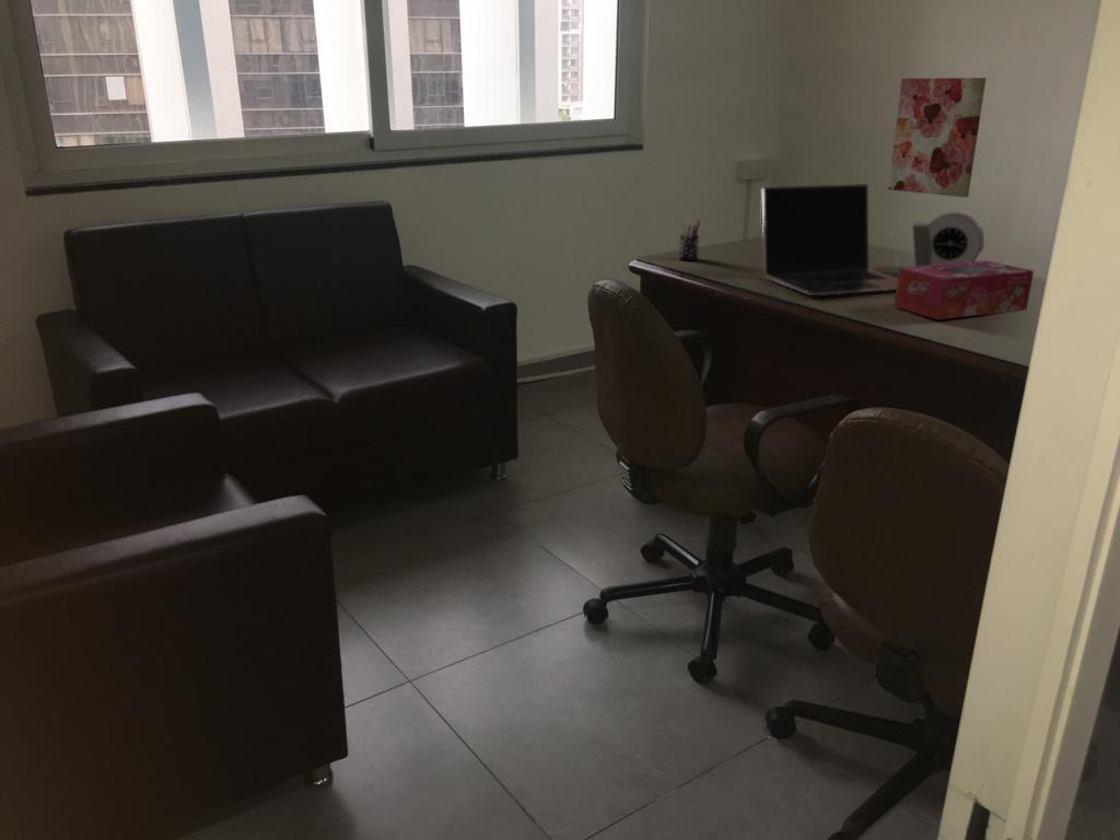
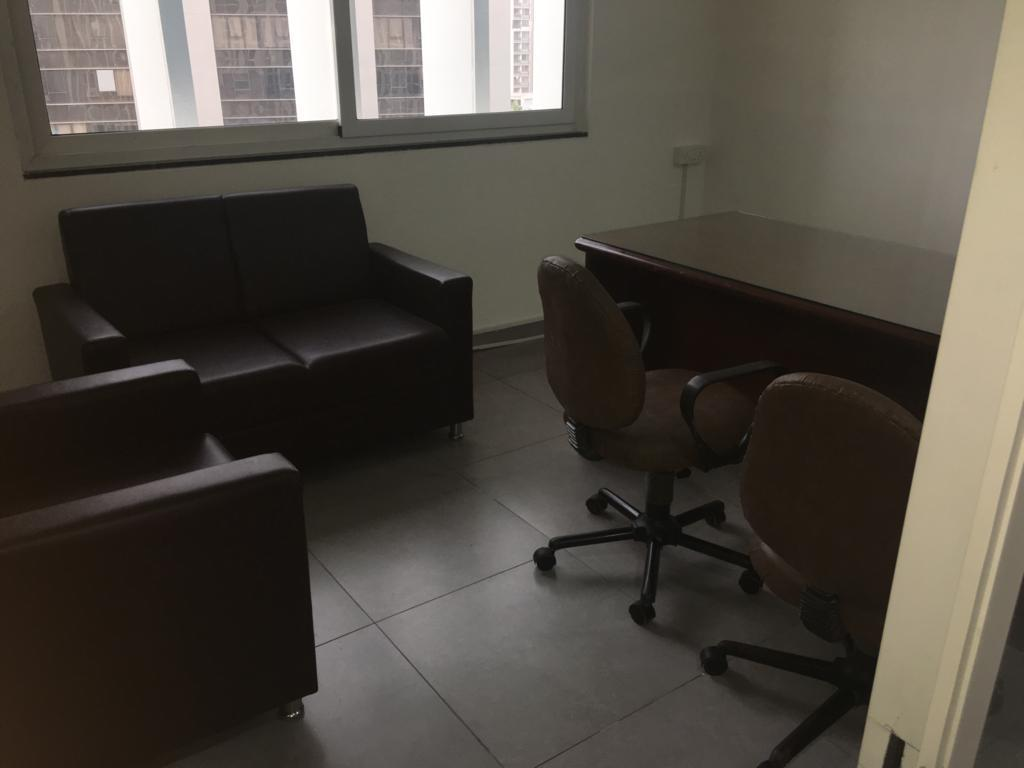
- tissue box [892,259,1035,320]
- wall art [887,77,988,198]
- alarm clock [911,211,985,267]
- laptop [761,183,898,296]
- pen holder [678,219,701,261]
